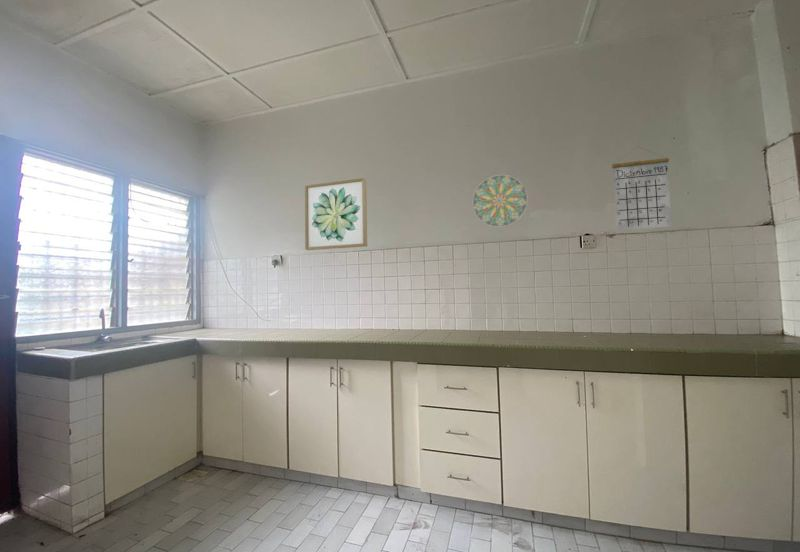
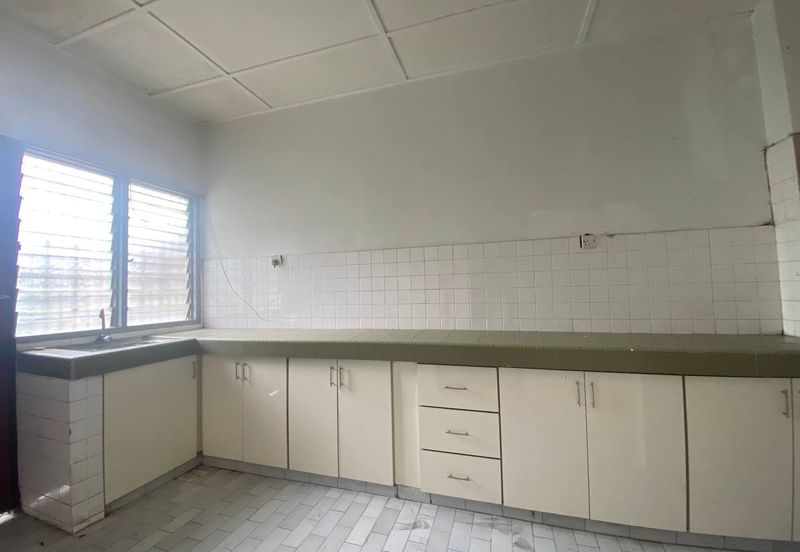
- calendar [611,145,673,231]
- decorative plate [472,174,529,228]
- wall art [304,177,368,251]
